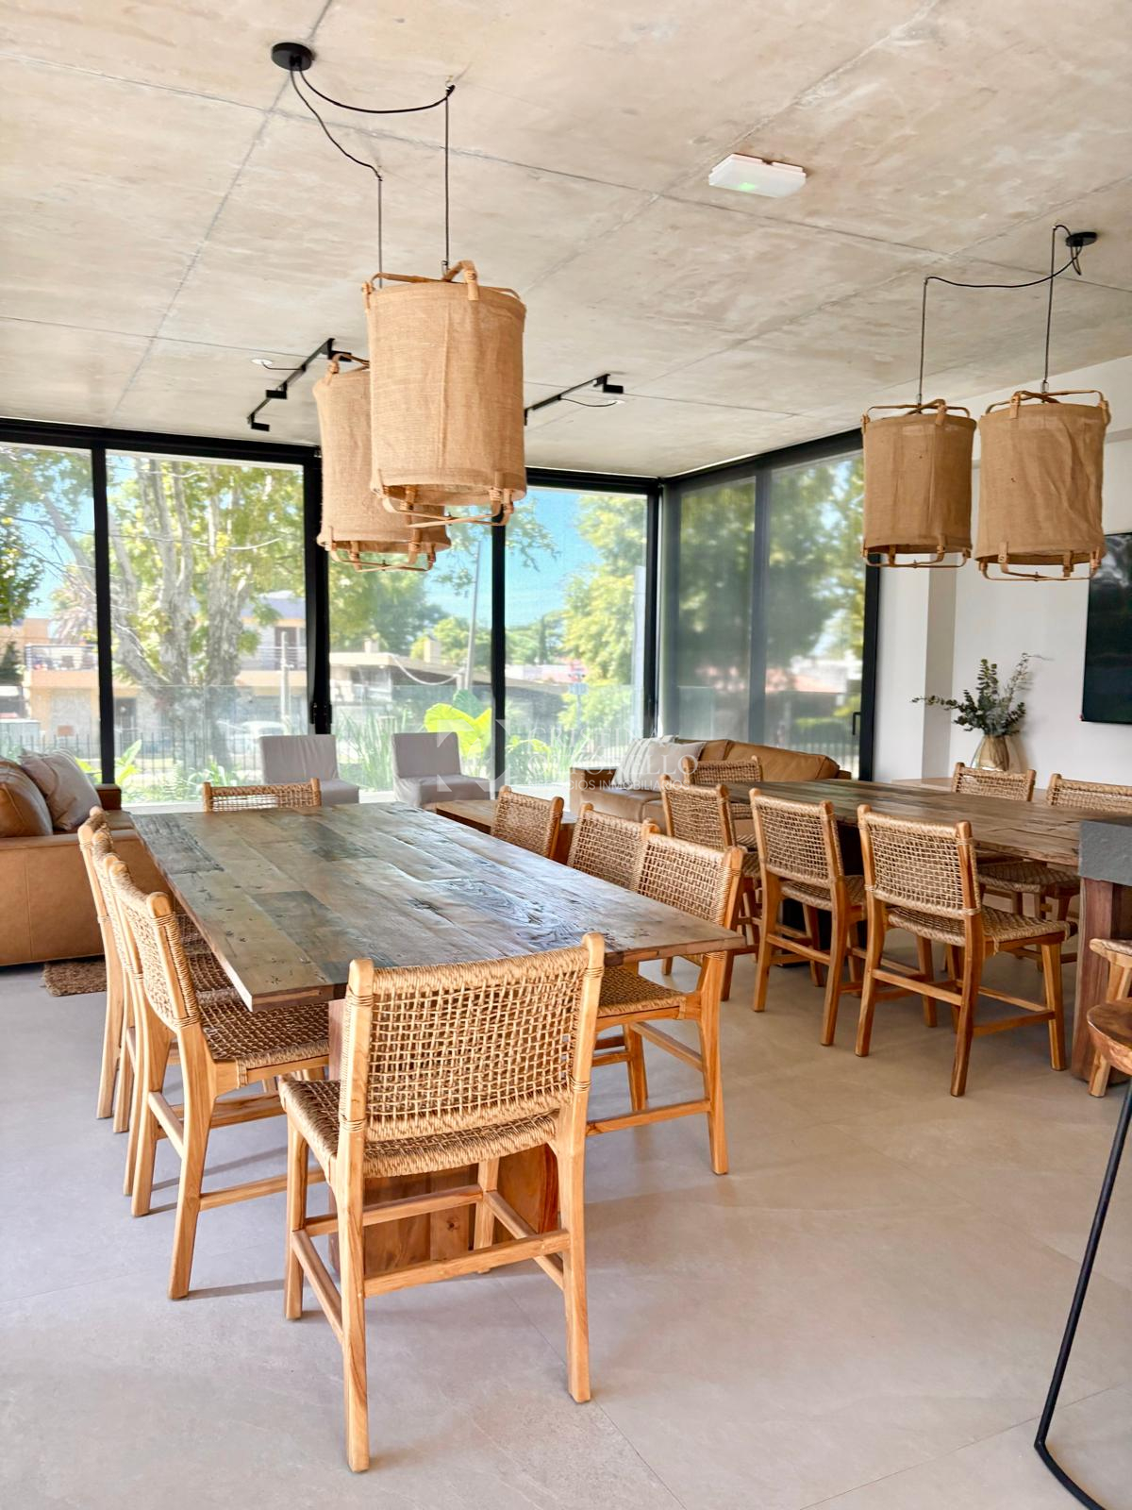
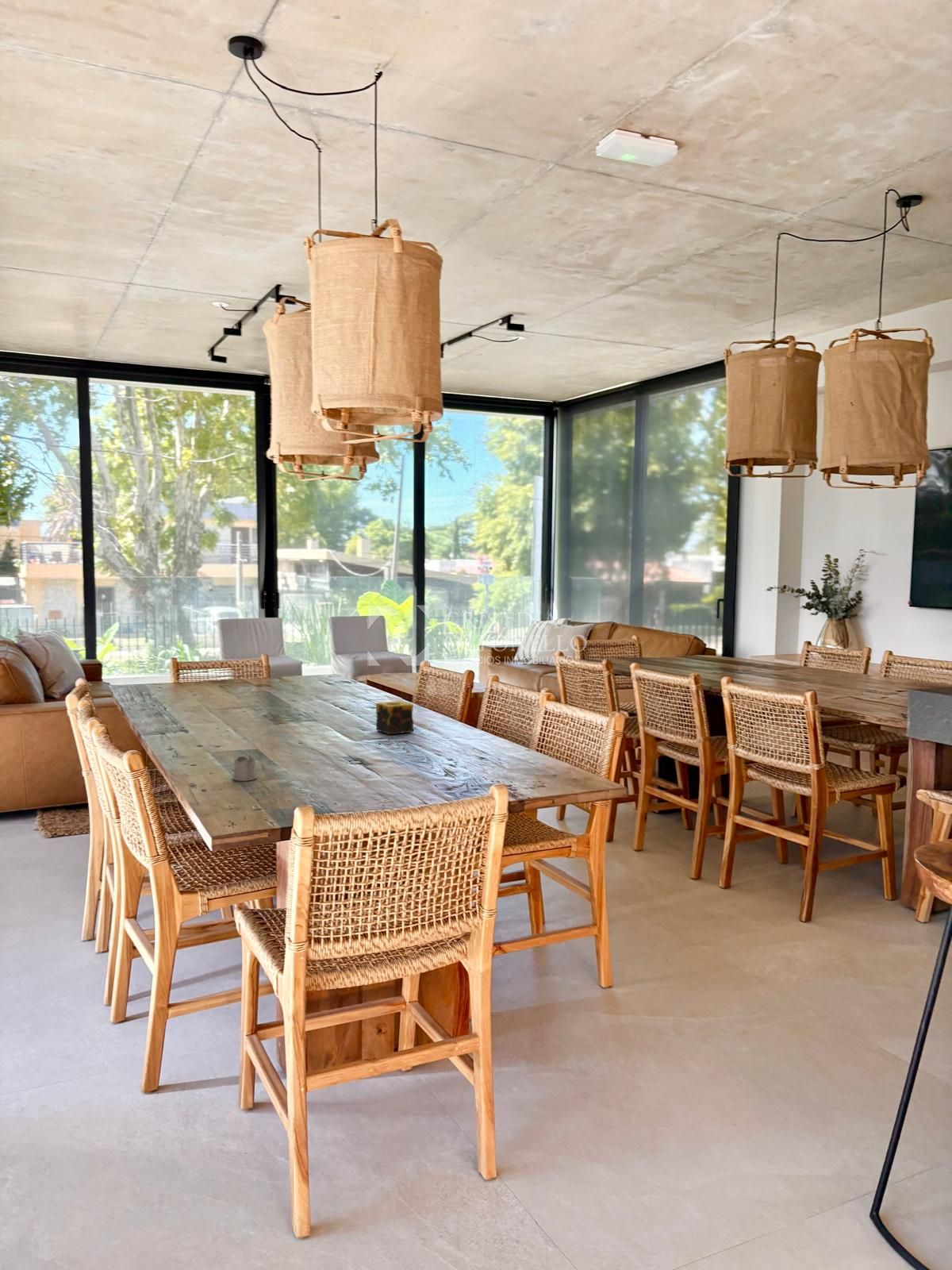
+ tea glass holder [232,753,258,782]
+ candle [375,700,414,735]
